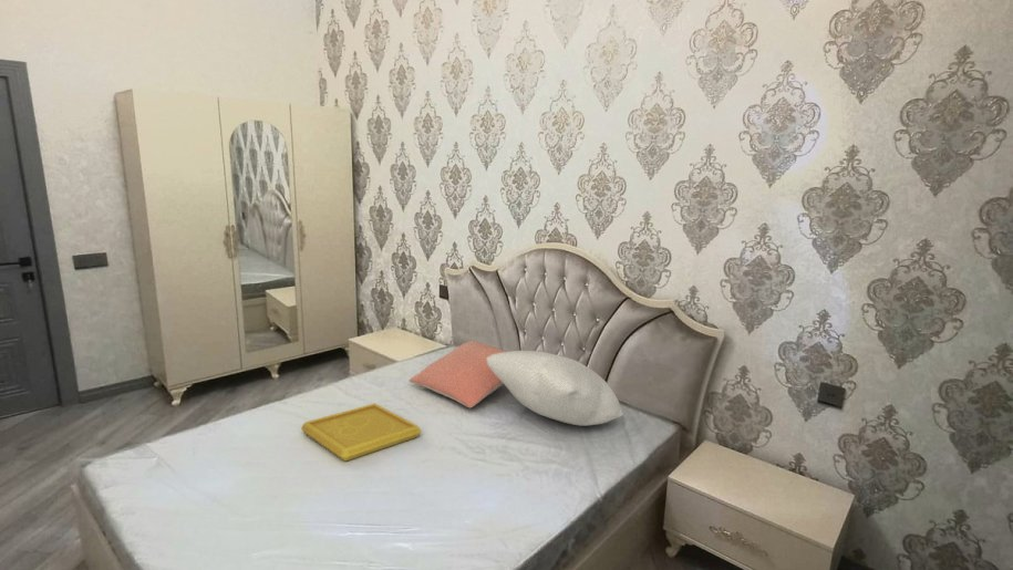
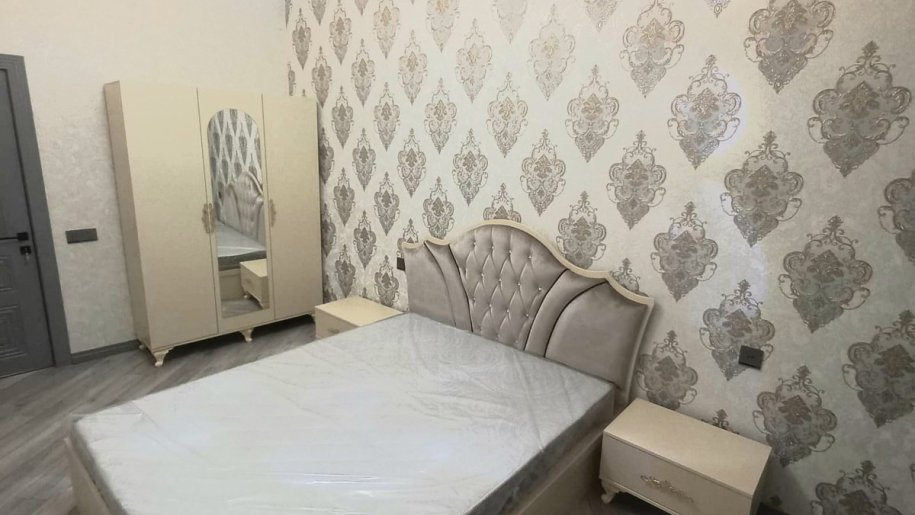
- pillow [486,350,624,427]
- pillow [407,340,509,408]
- serving tray [300,403,422,463]
